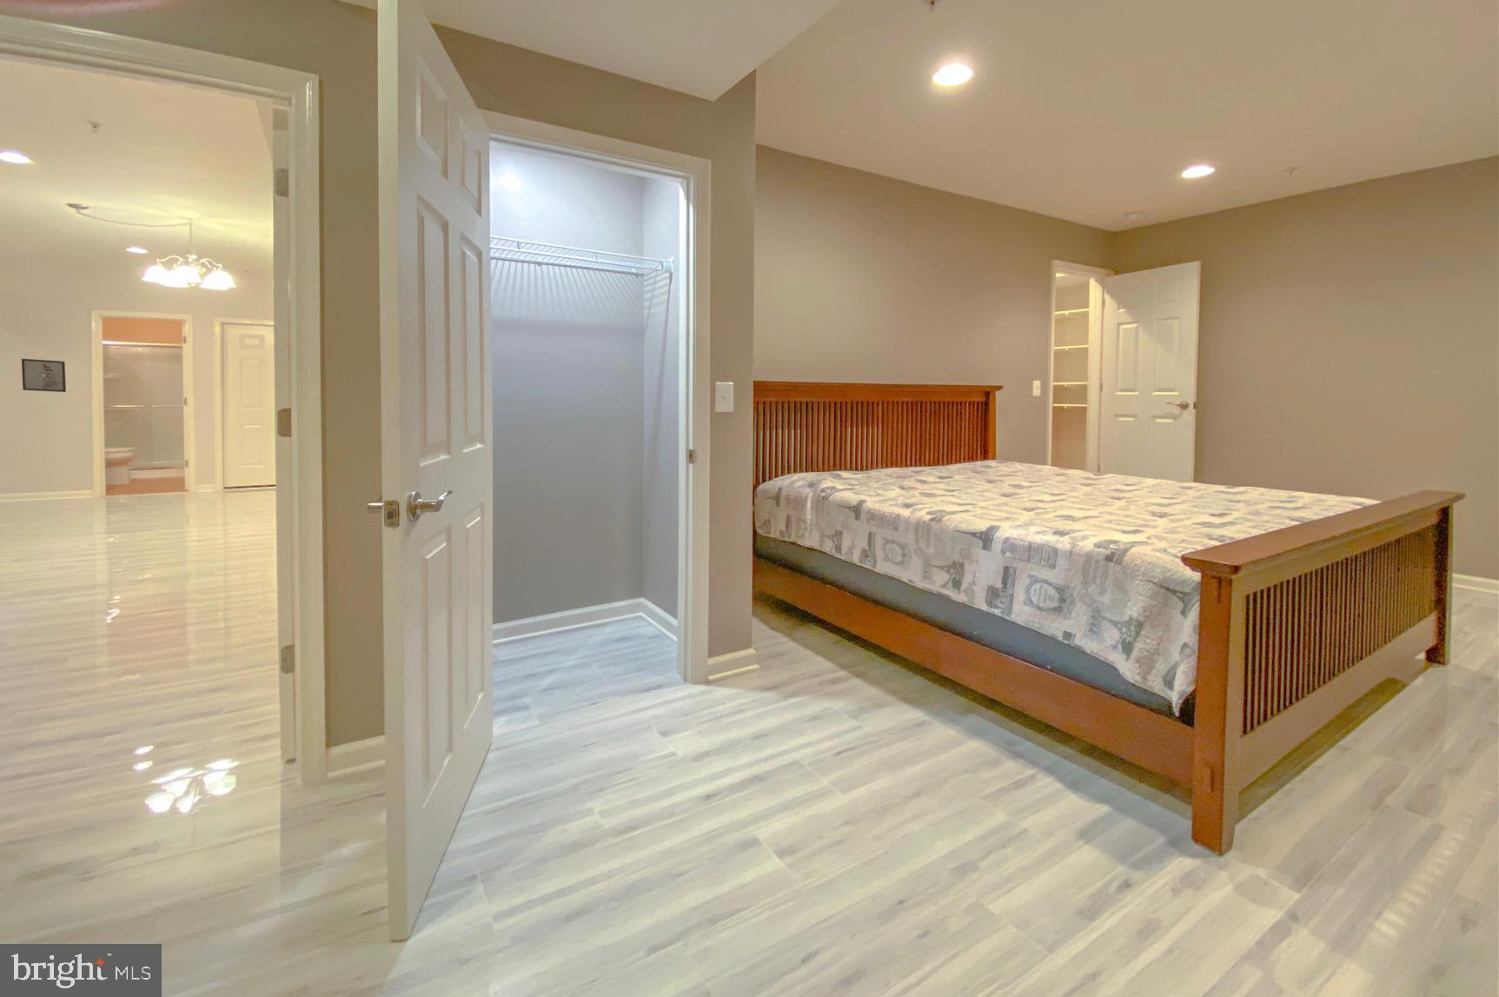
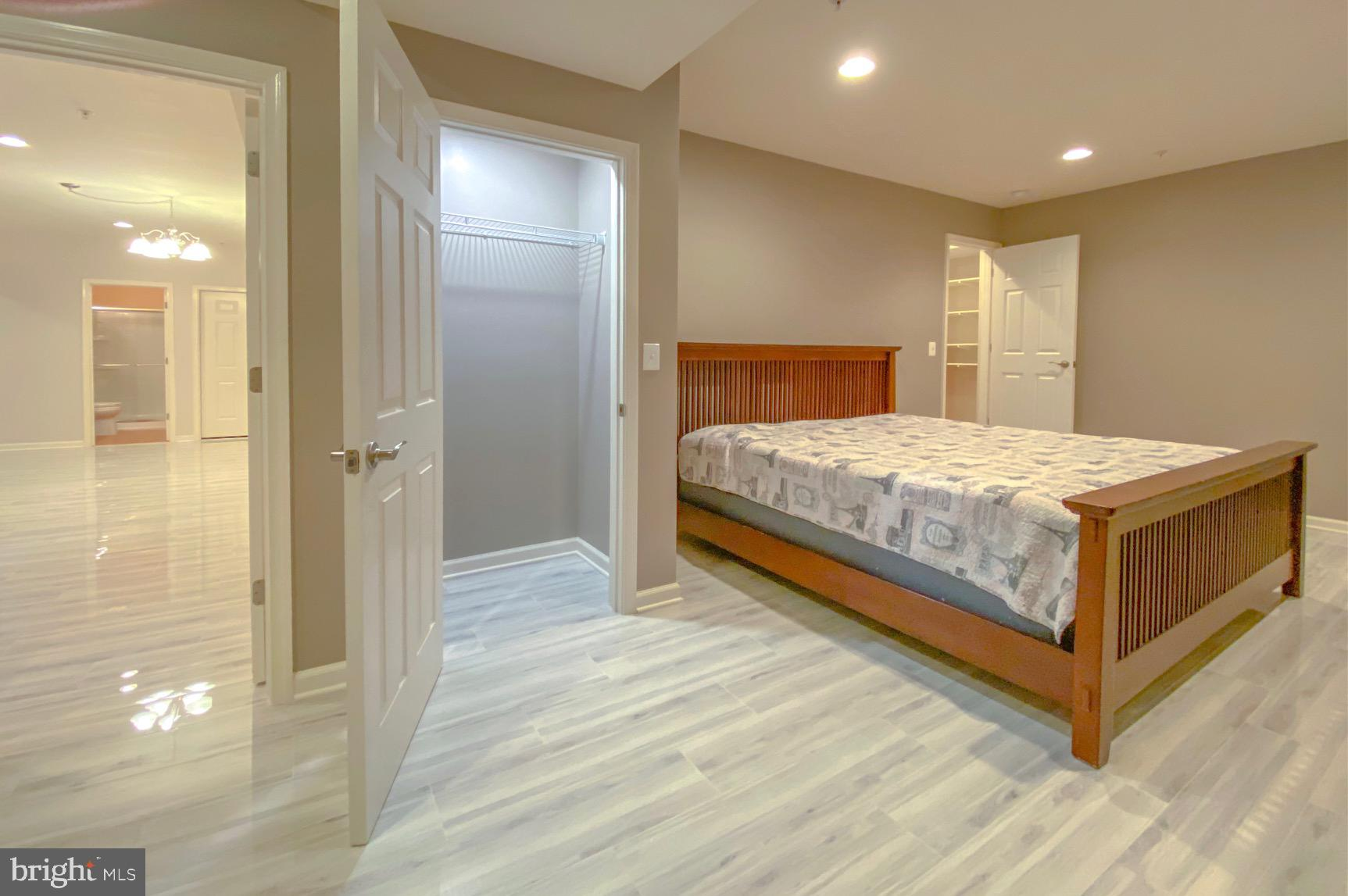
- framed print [21,358,67,393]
